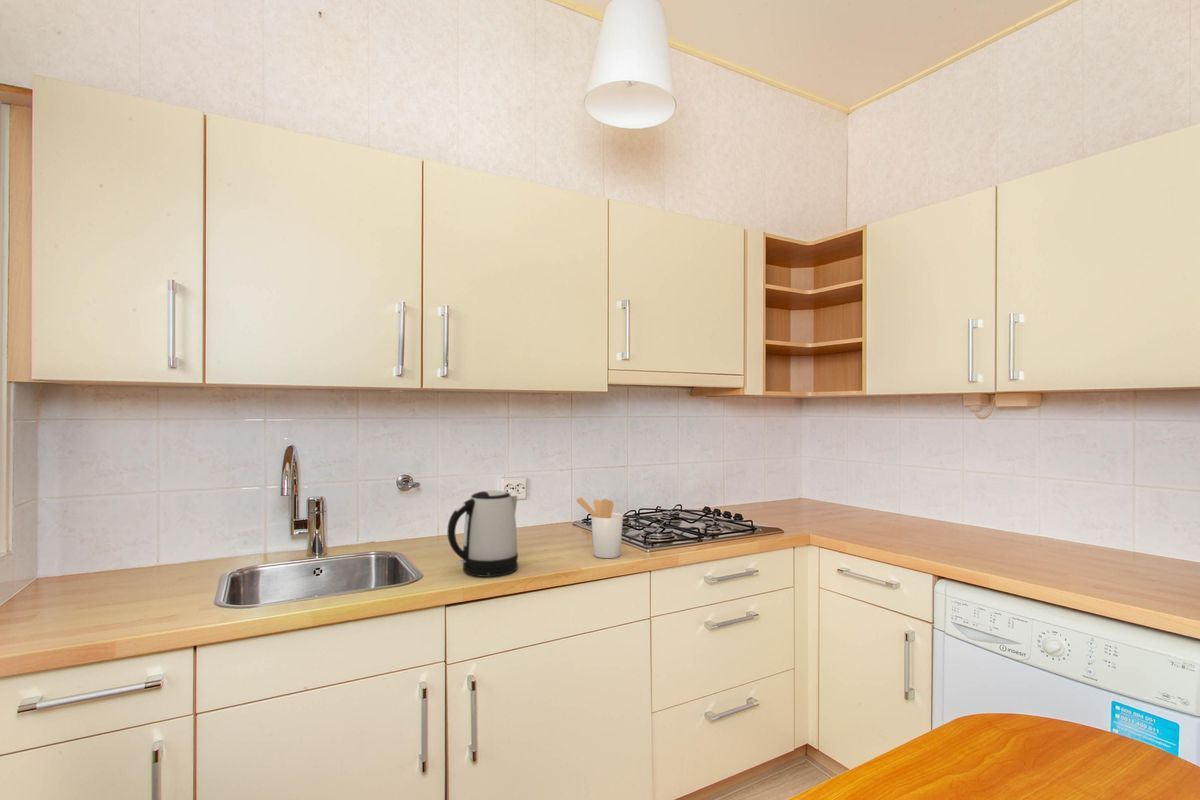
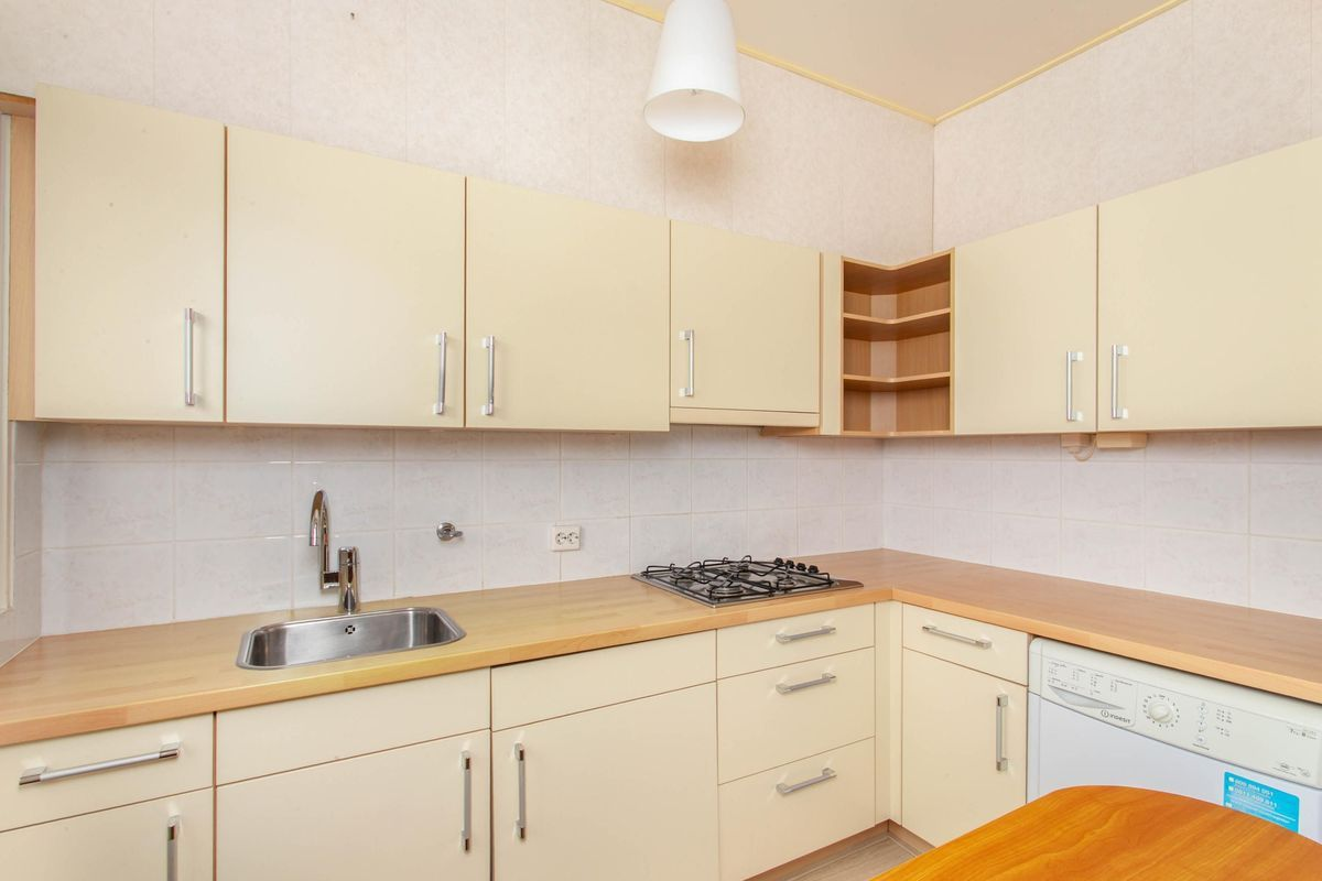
- utensil holder [575,496,624,559]
- kettle [446,489,519,578]
